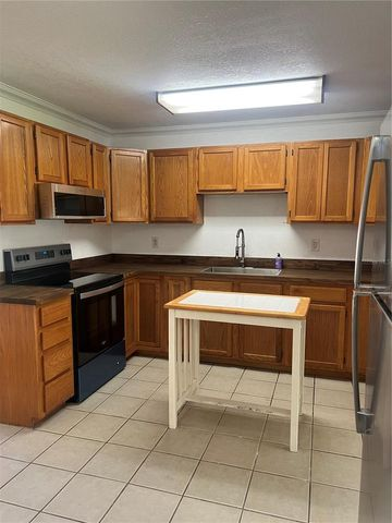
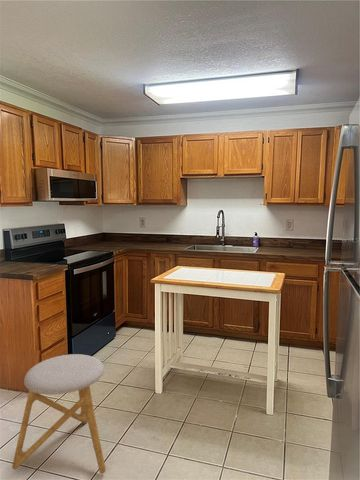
+ stool [11,353,106,475]
